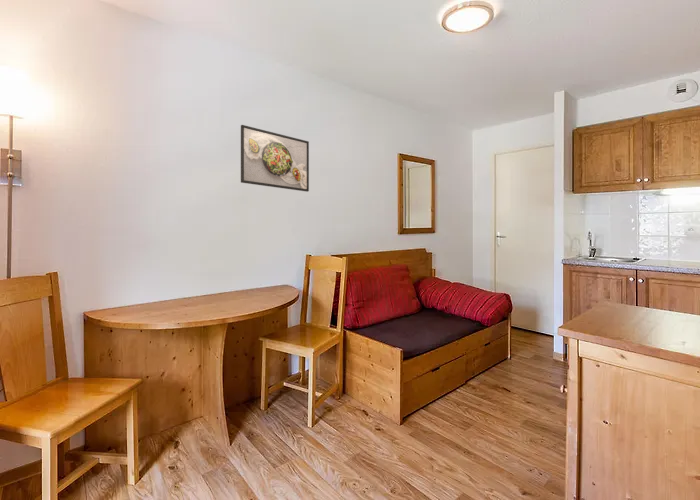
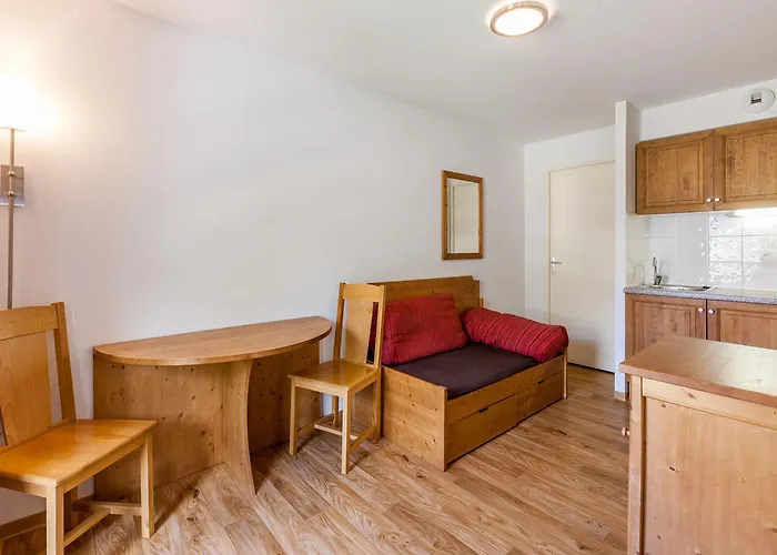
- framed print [240,124,310,193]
